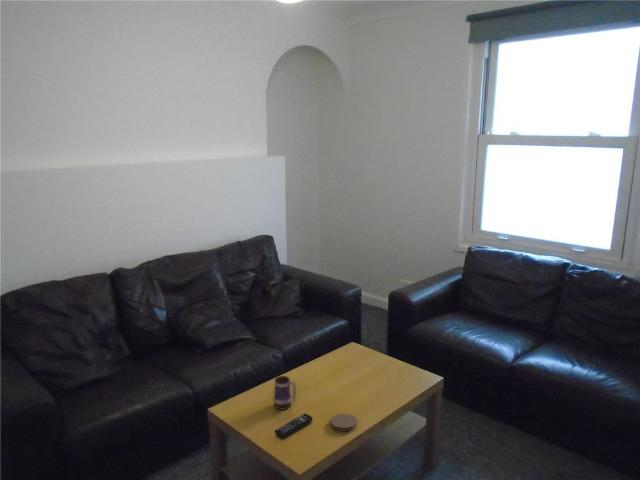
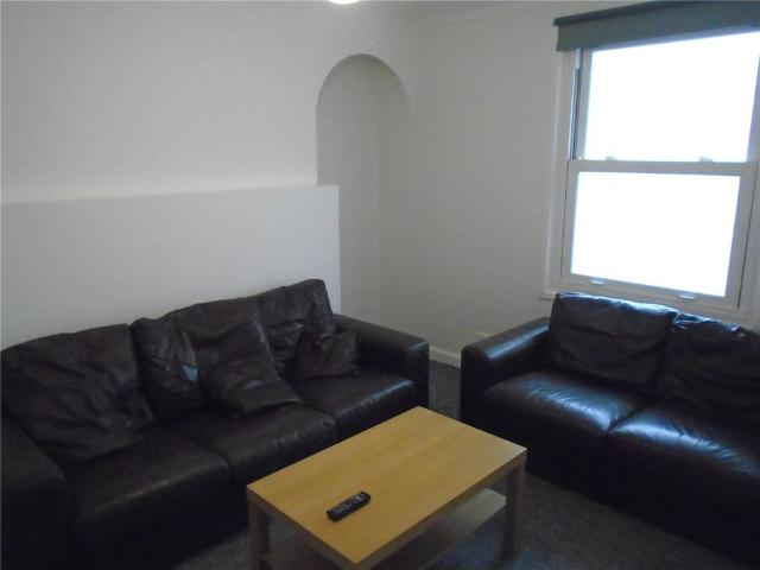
- coaster [329,413,358,432]
- mug [273,375,297,411]
